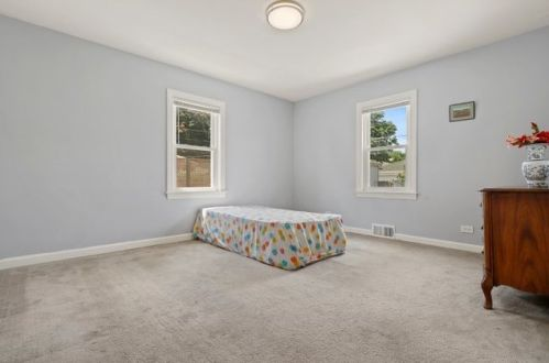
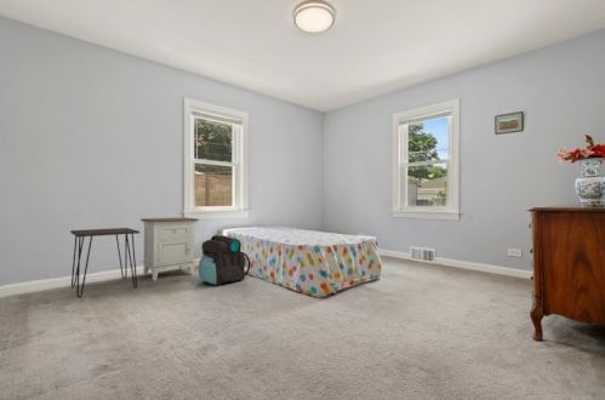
+ desk [69,227,141,298]
+ nightstand [139,216,200,282]
+ backpack [198,234,251,287]
